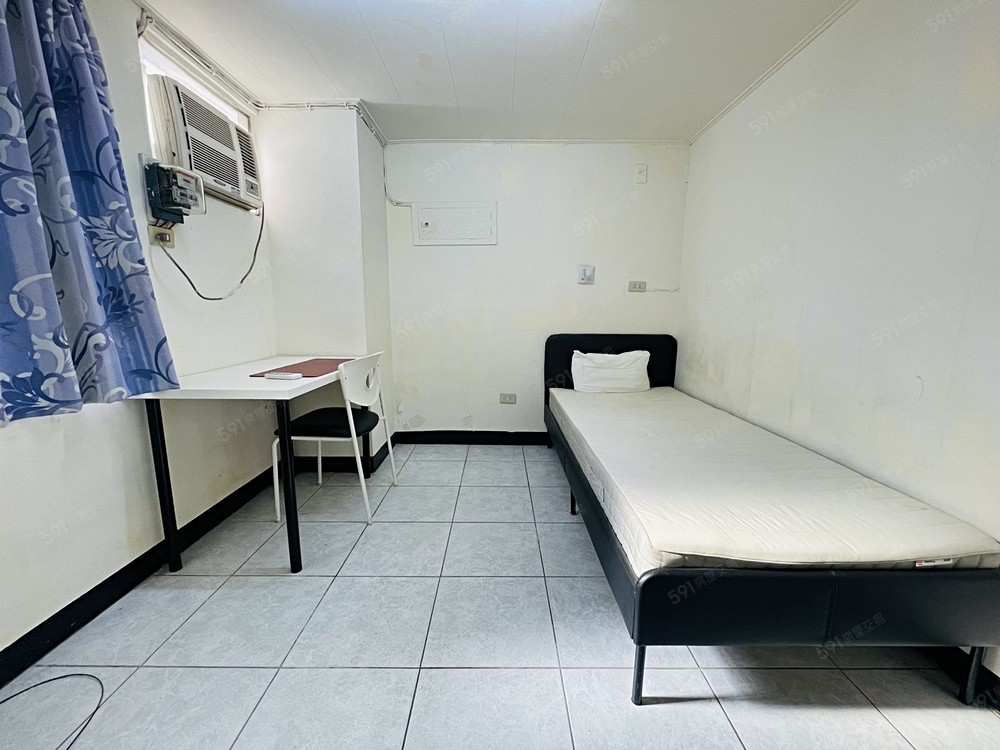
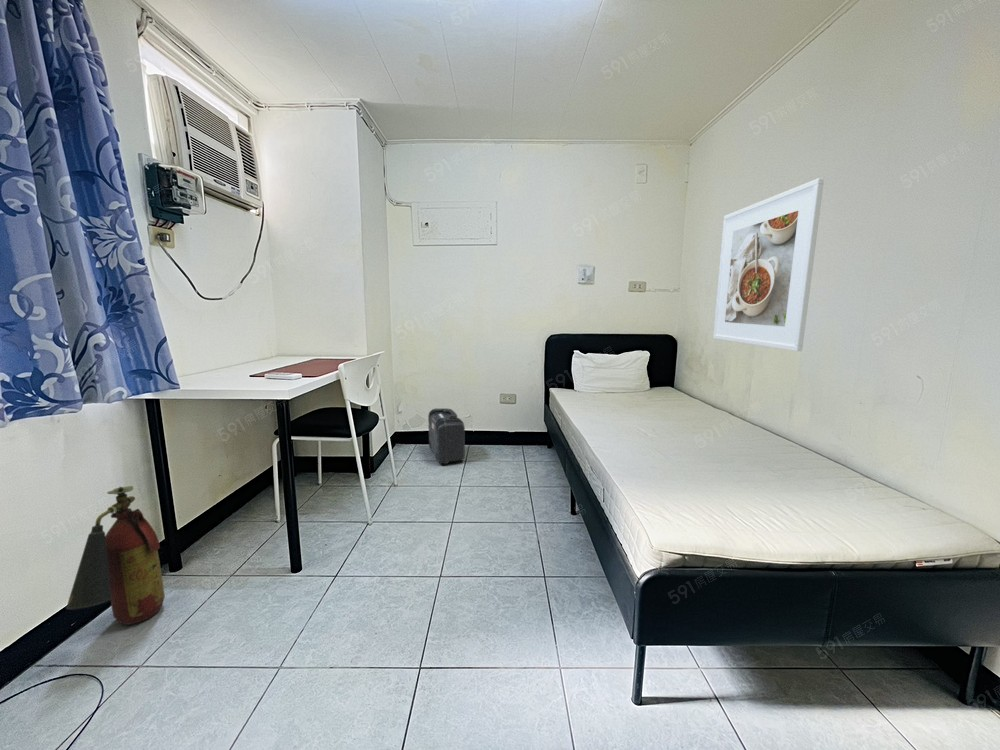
+ backpack [427,408,466,466]
+ fire extinguisher [65,485,166,626]
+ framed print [712,177,825,352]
